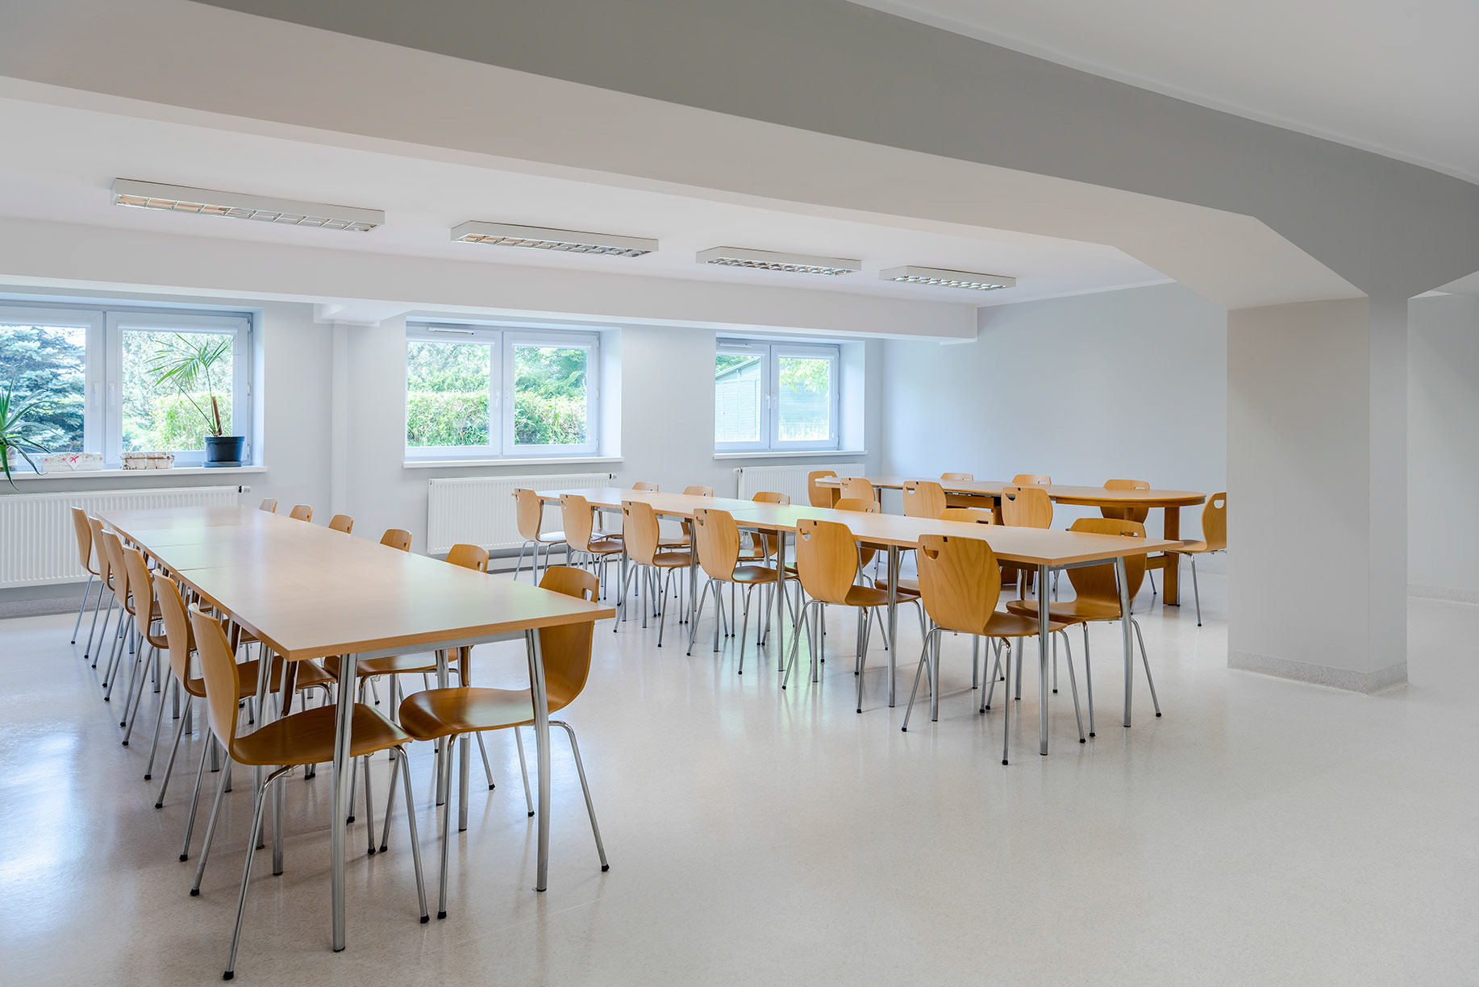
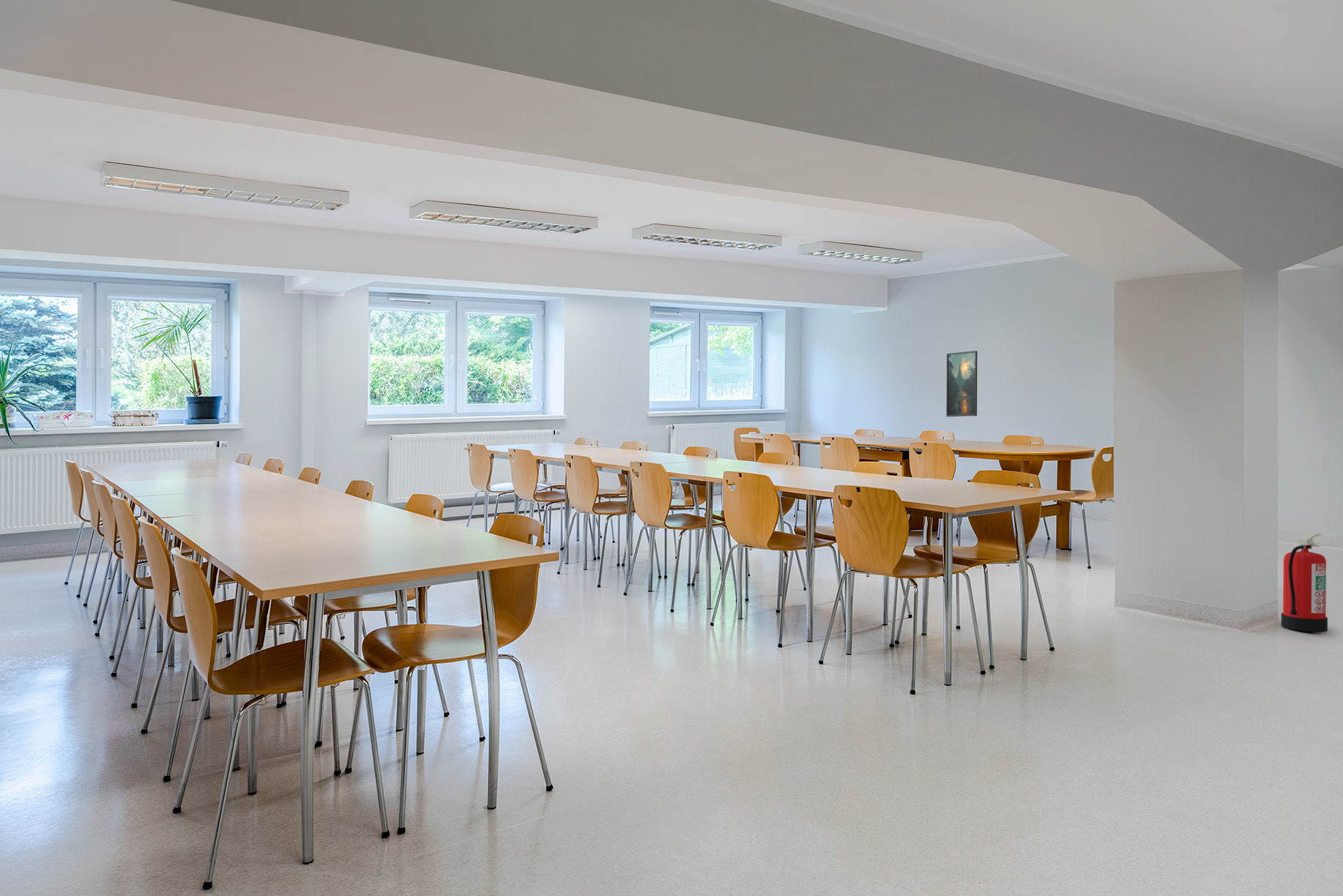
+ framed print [945,350,978,417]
+ fire extinguisher [1281,533,1328,633]
